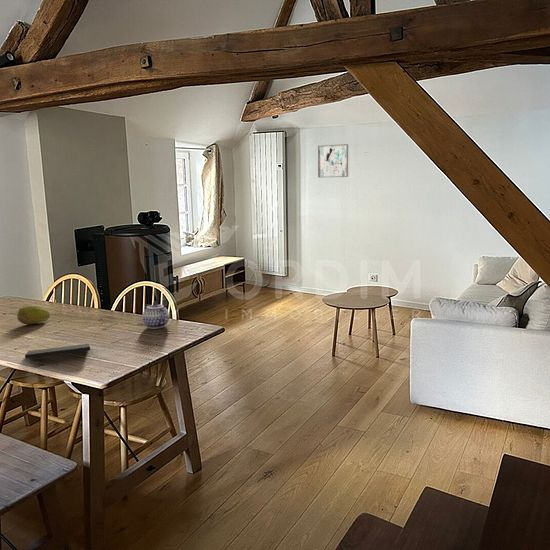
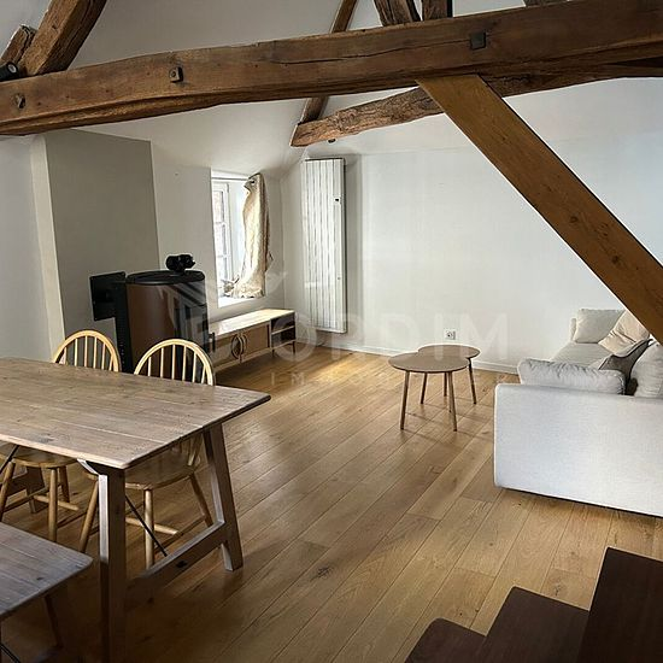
- teapot [142,301,170,330]
- wall art [317,143,349,179]
- fruit [16,304,51,325]
- notepad [24,342,93,360]
